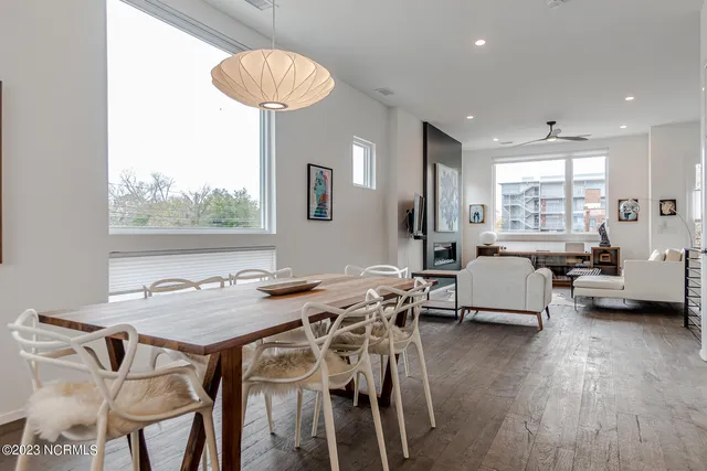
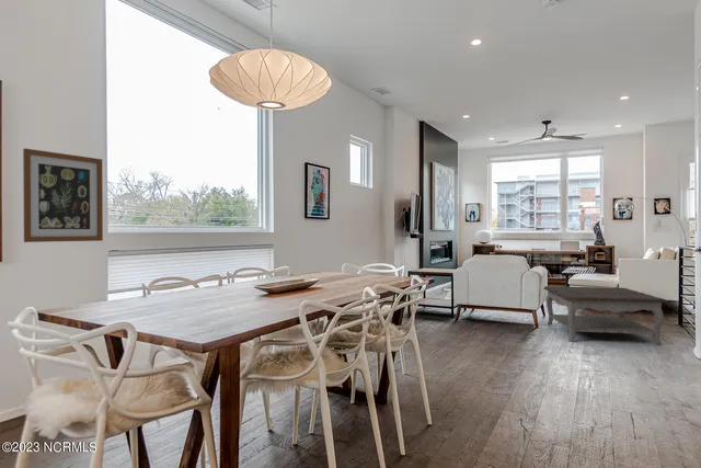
+ wall art [22,148,104,243]
+ coffee table [542,285,668,346]
